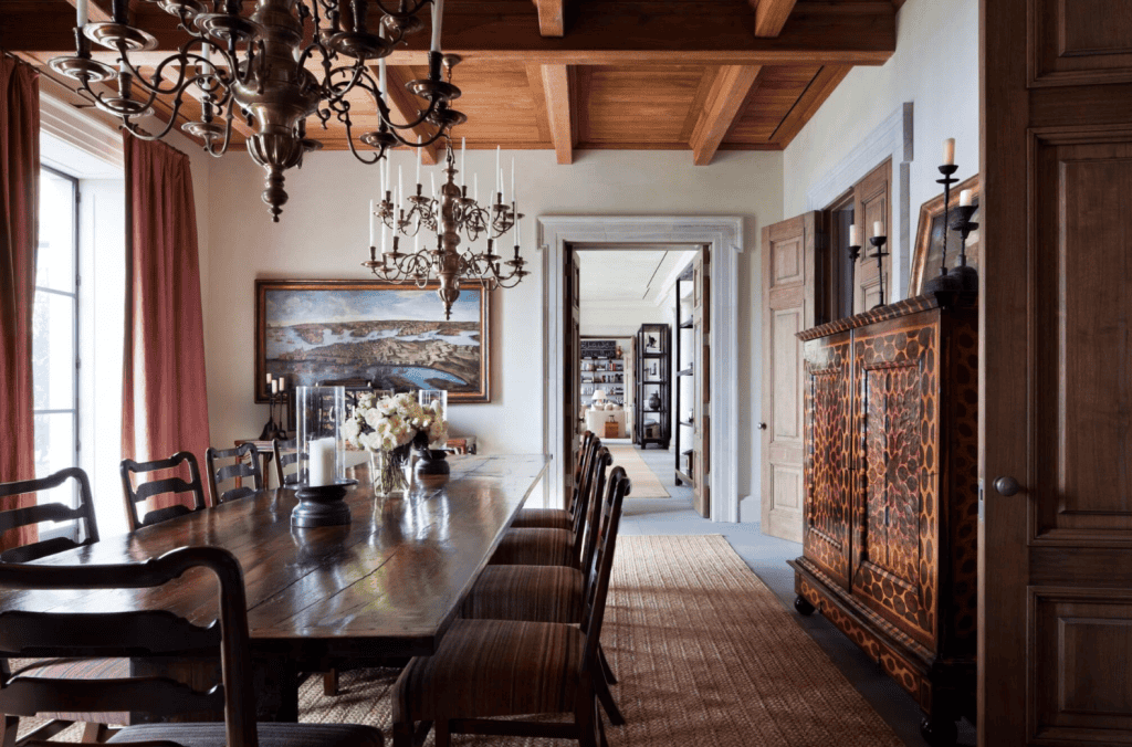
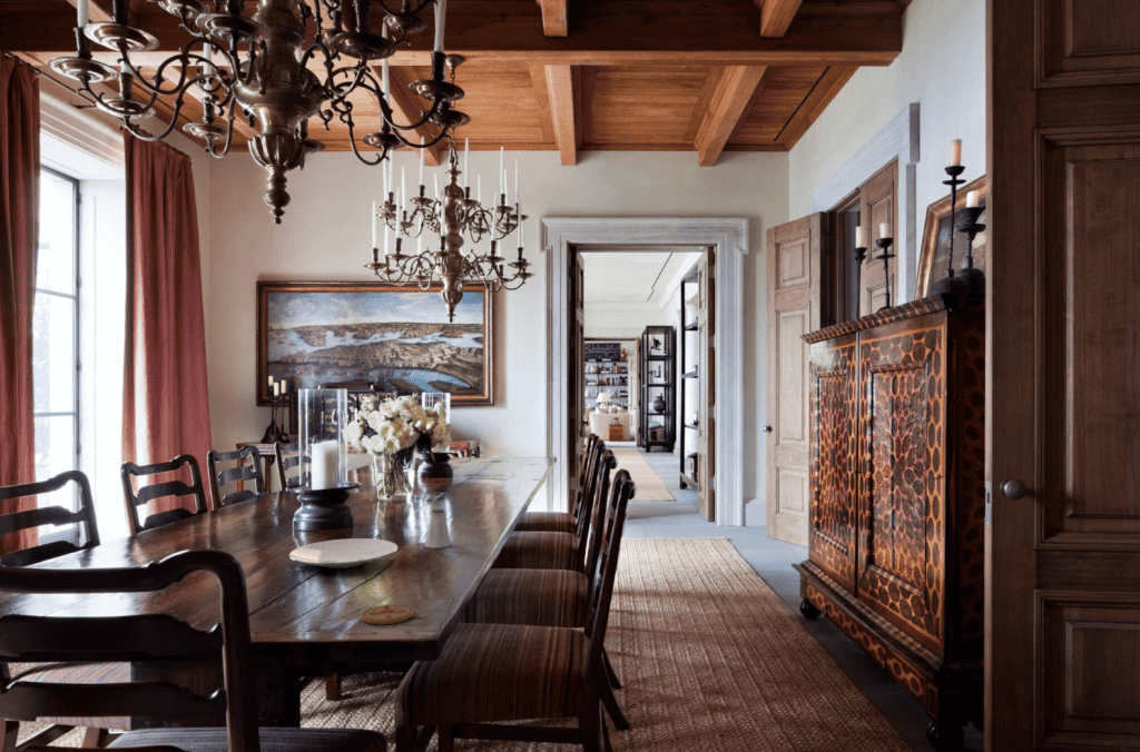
+ plate [287,537,399,570]
+ coaster [360,603,415,625]
+ saltshaker [424,507,452,550]
